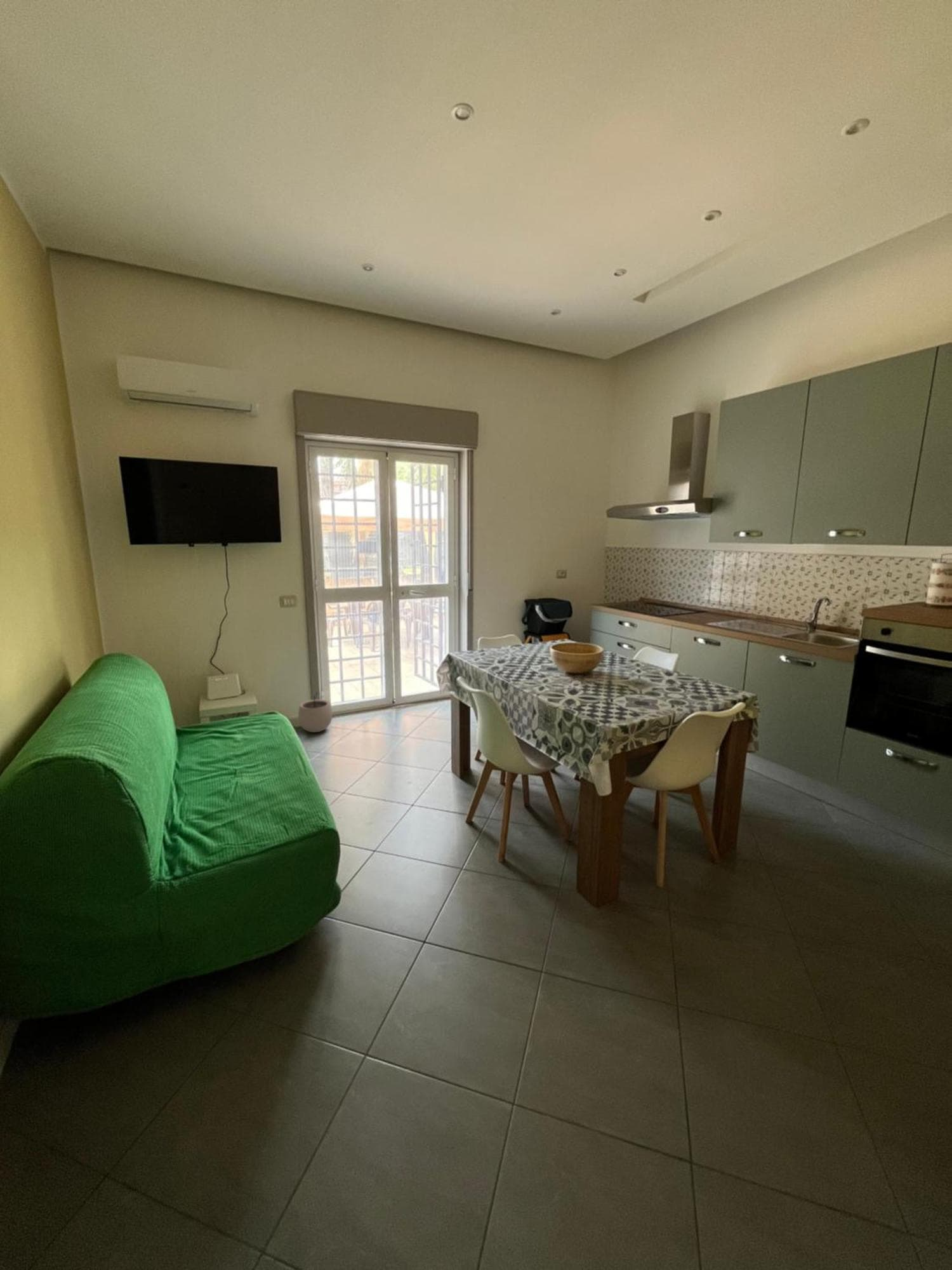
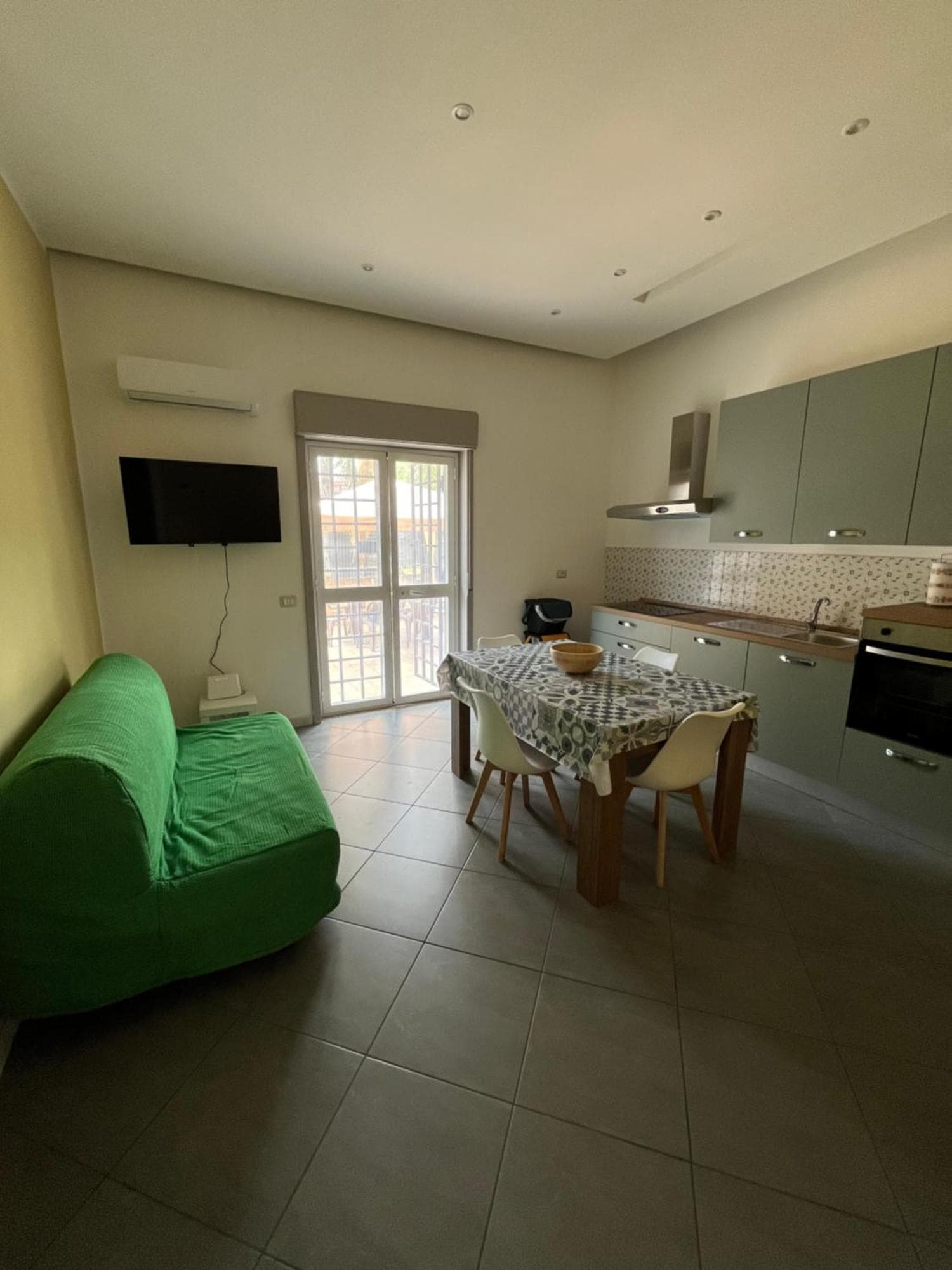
- plant pot [298,691,333,733]
